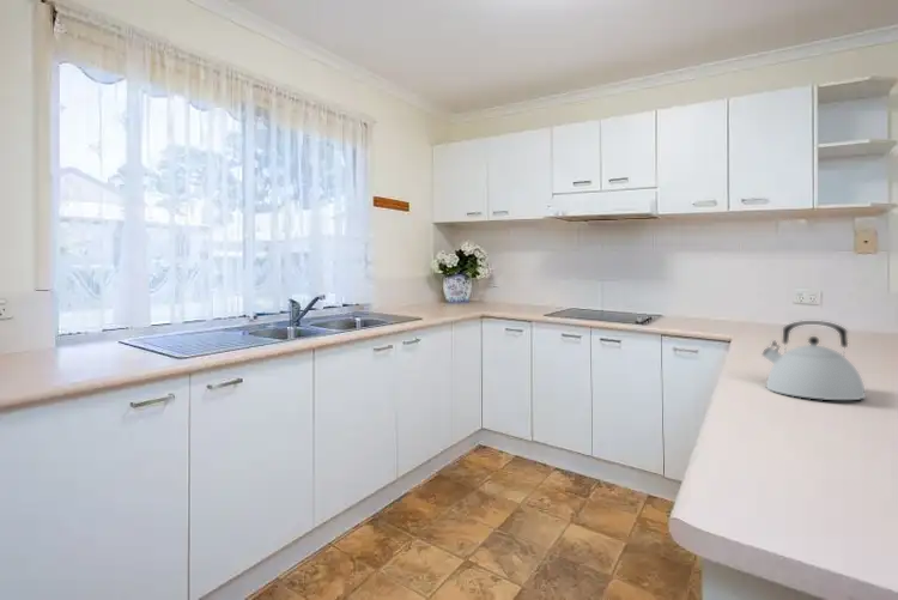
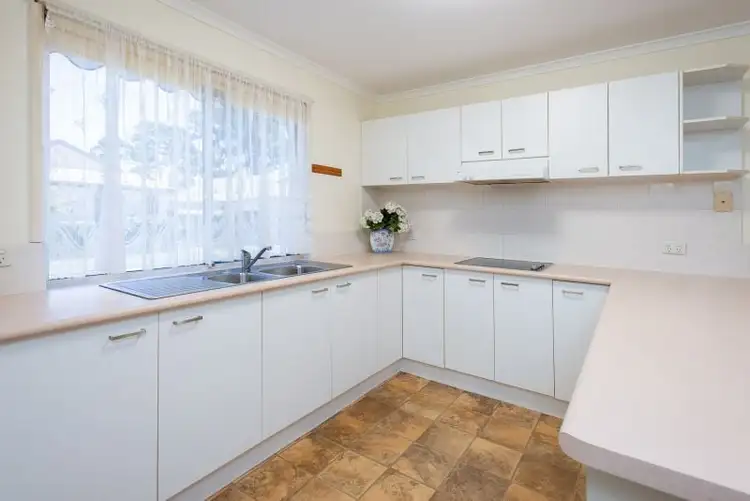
- kettle [762,320,867,401]
